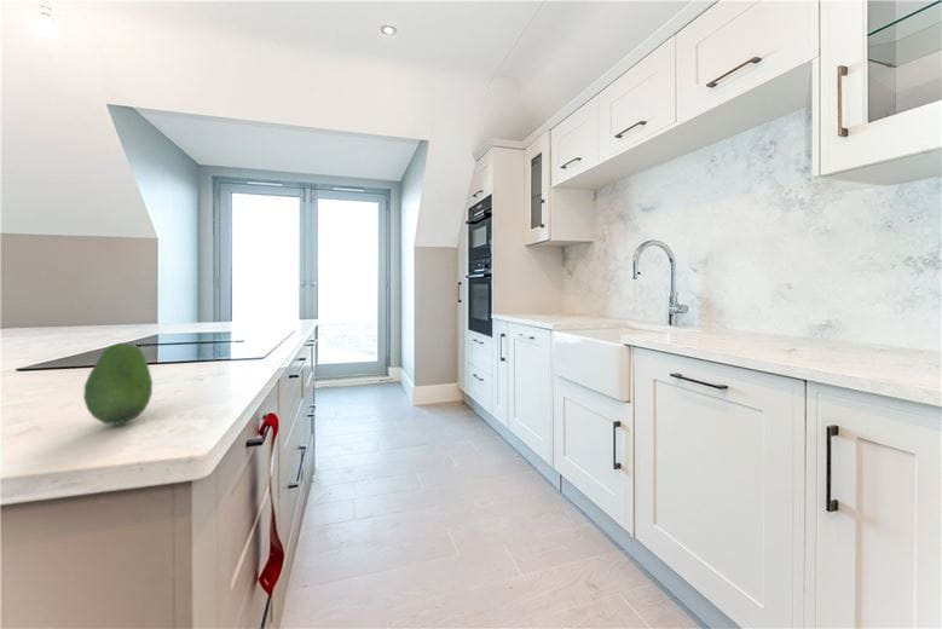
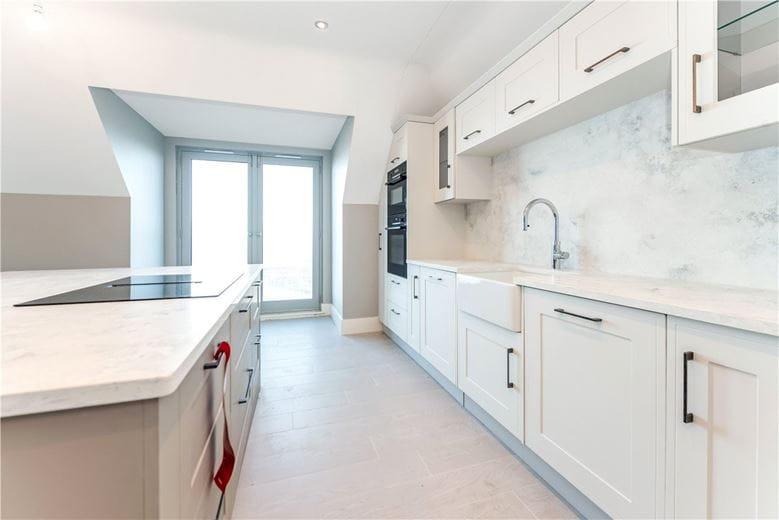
- fruit [82,342,154,426]
